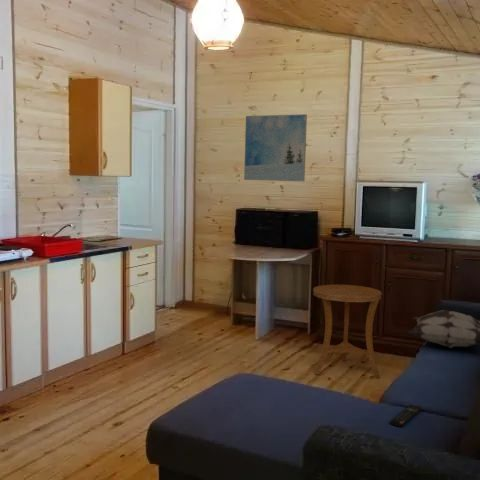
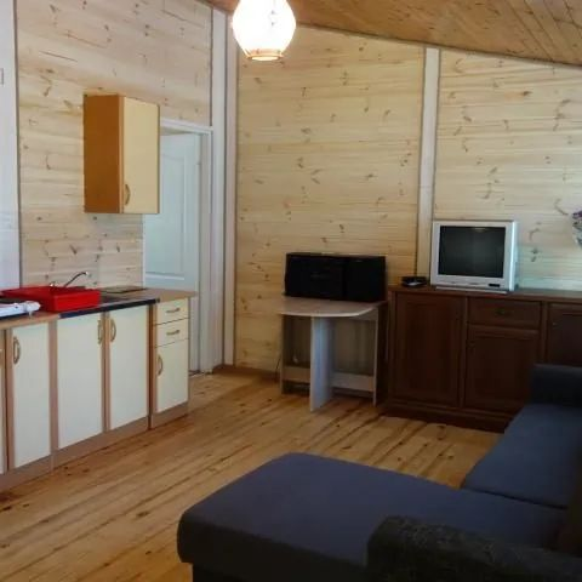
- remote control [389,404,423,428]
- decorative pillow [408,309,480,350]
- side table [312,284,383,379]
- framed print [243,113,308,182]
